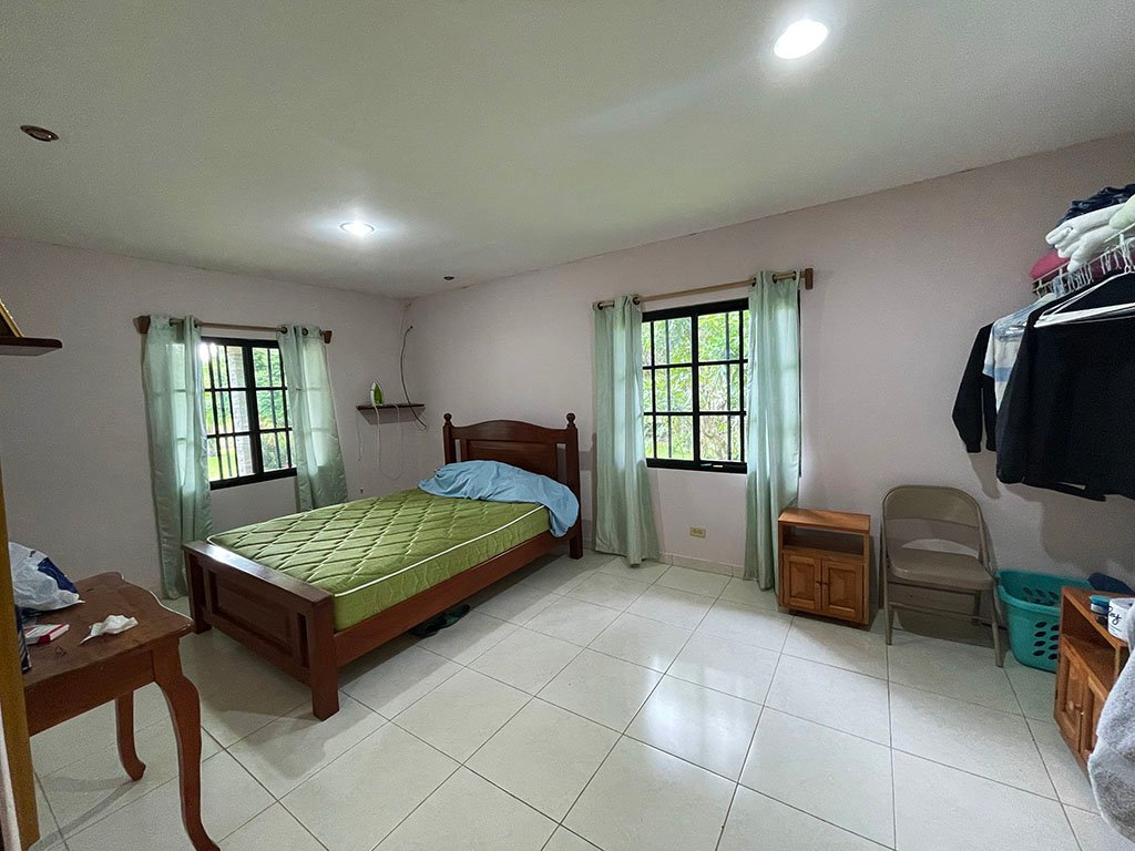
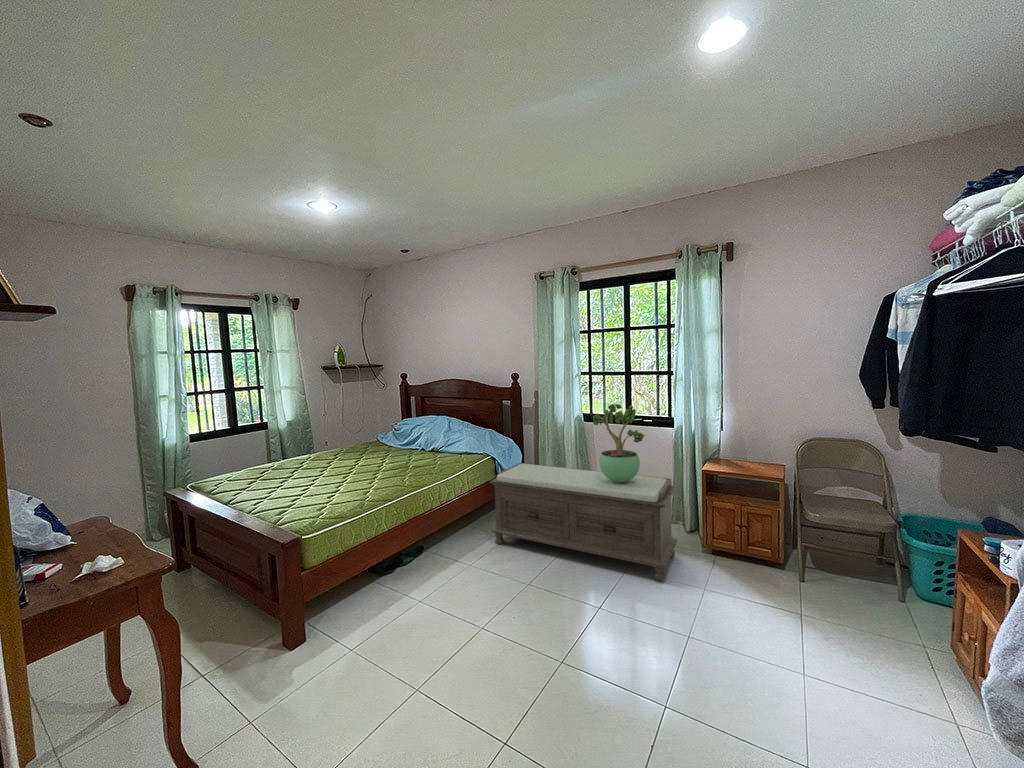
+ bench [489,462,678,582]
+ potted plant [592,403,645,483]
